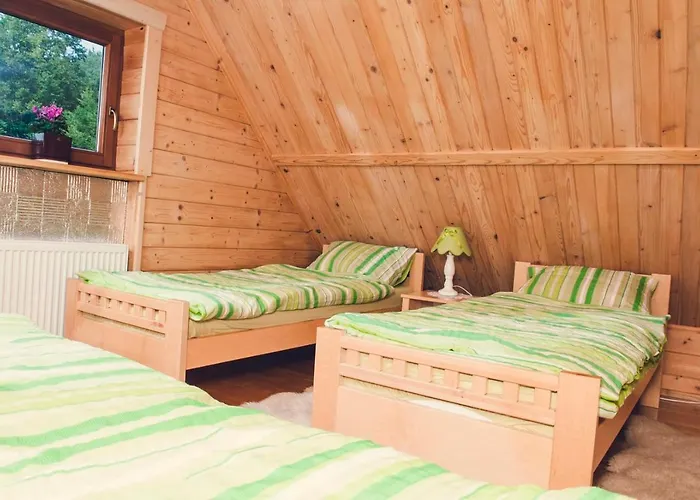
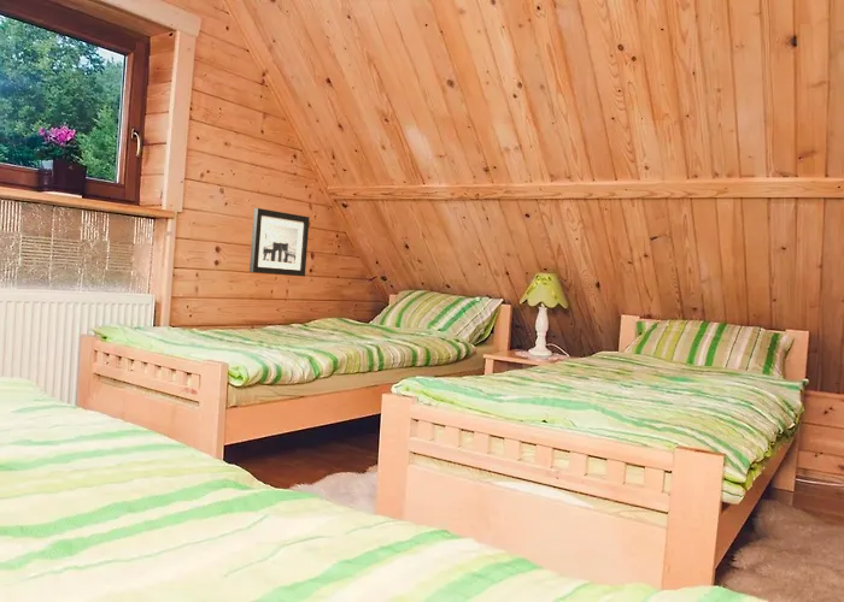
+ wall art [248,207,311,277]
